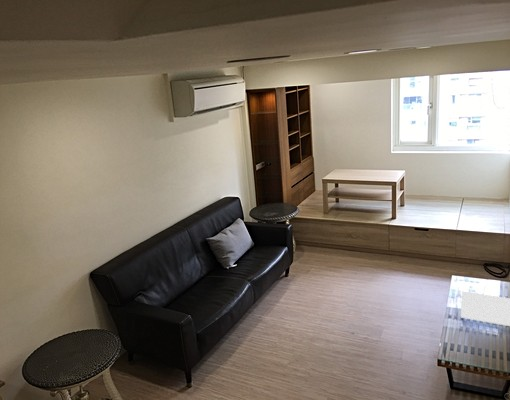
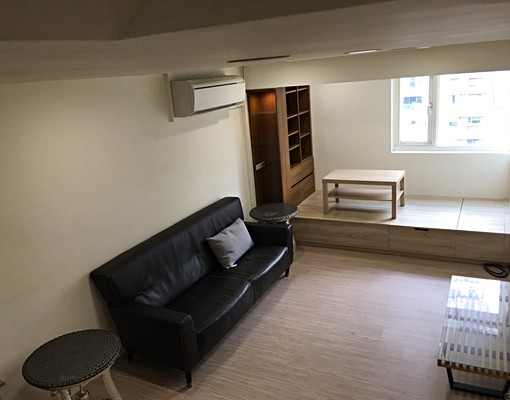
- laptop [460,290,510,327]
